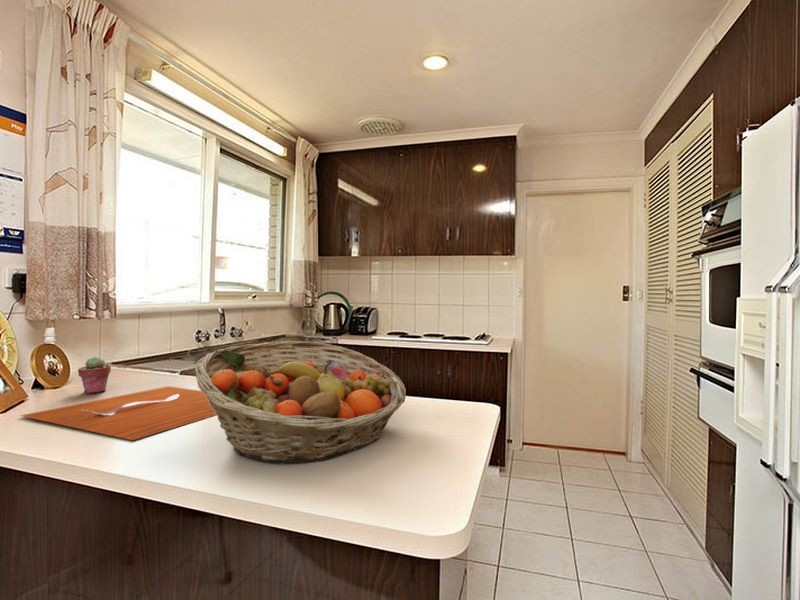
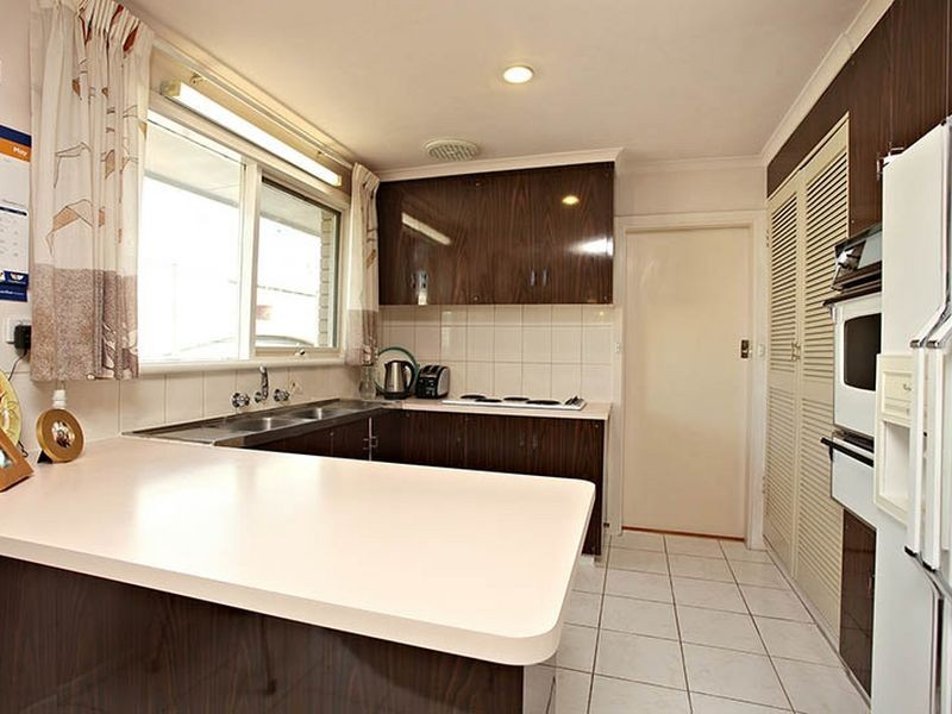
- potted succulent [77,356,112,395]
- fruit basket [194,340,407,464]
- cutting board [19,385,217,441]
